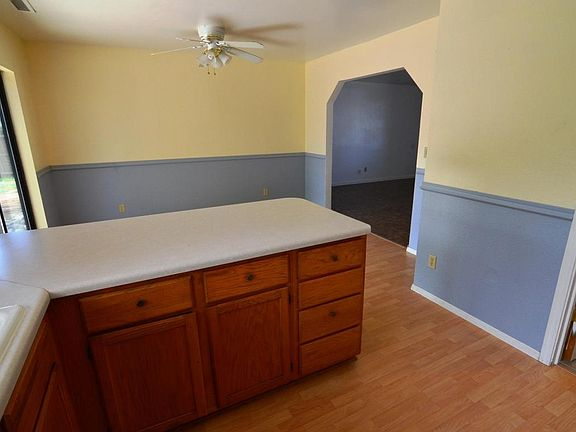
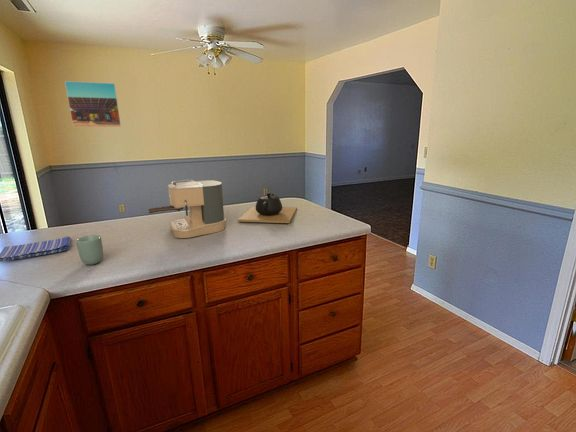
+ dish towel [0,236,71,263]
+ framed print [64,80,122,128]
+ cup [75,234,104,266]
+ coffee maker [148,179,227,239]
+ teapot [237,192,298,224]
